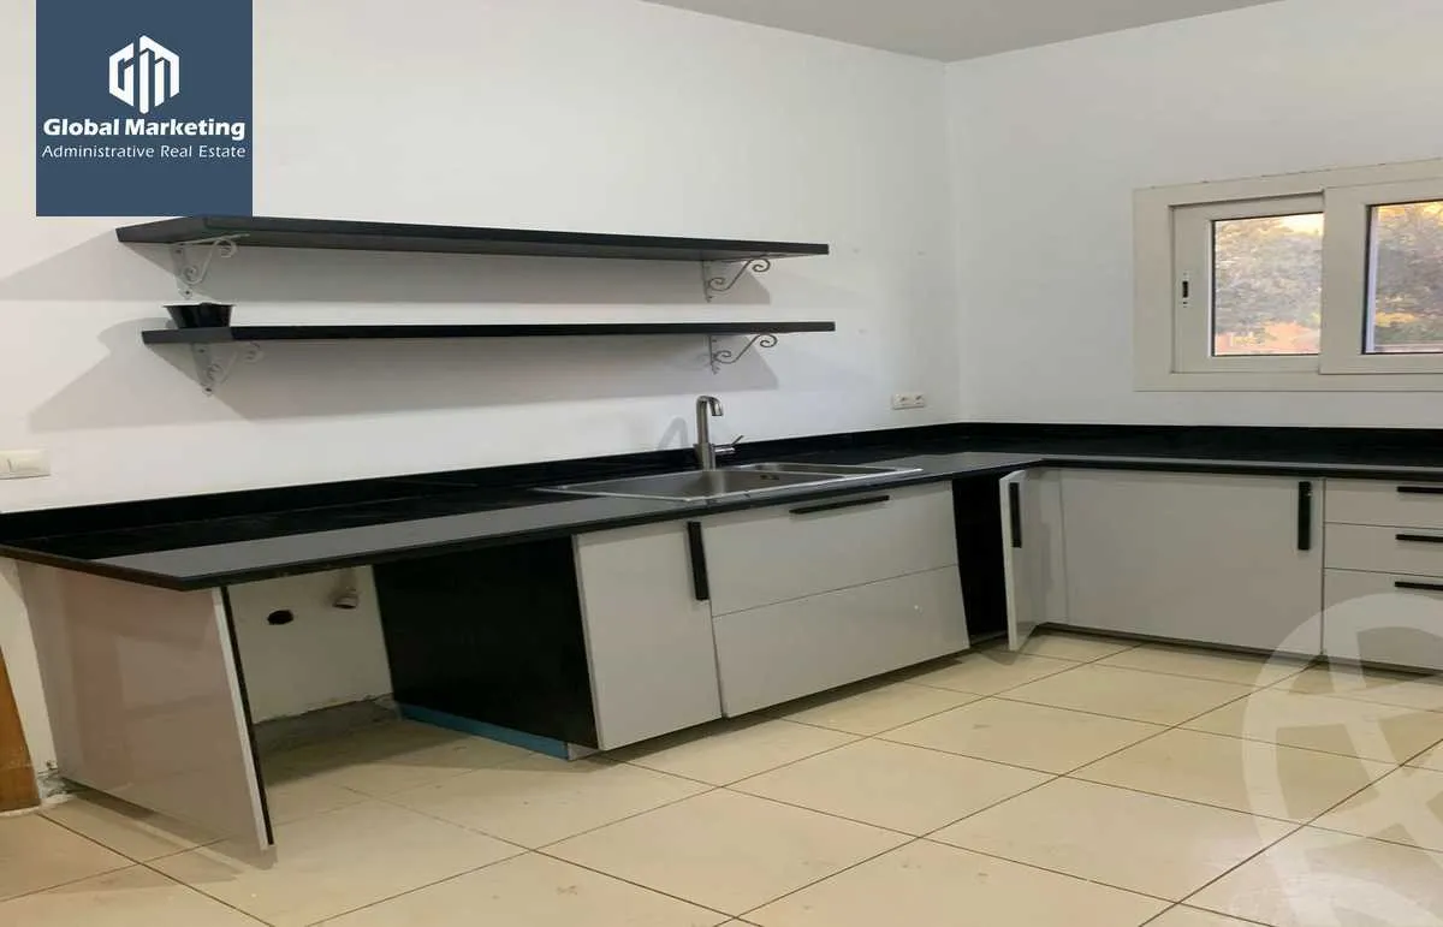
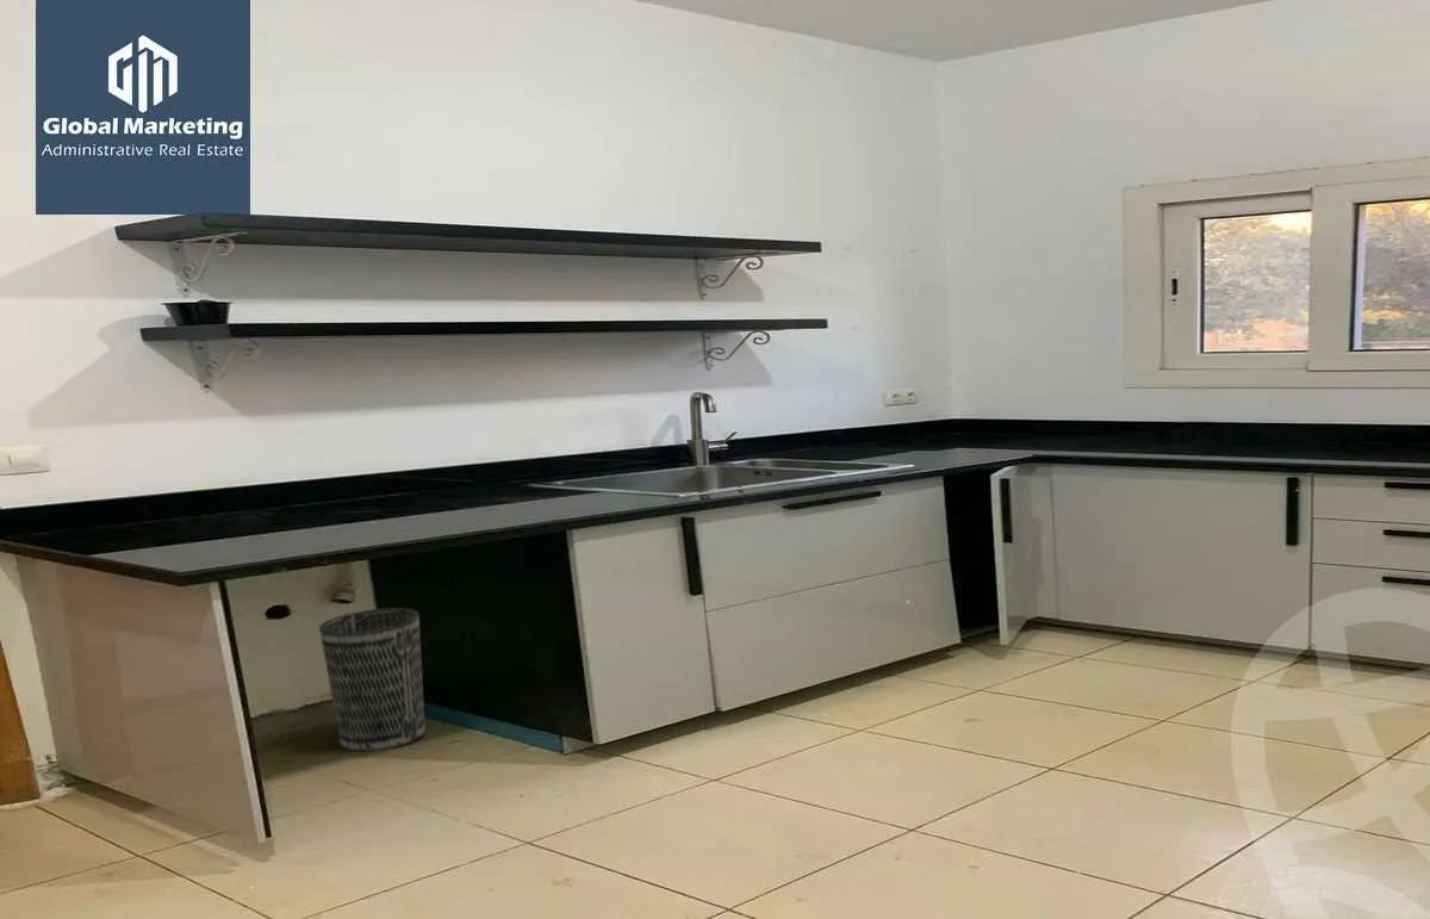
+ wastebasket [318,607,427,752]
